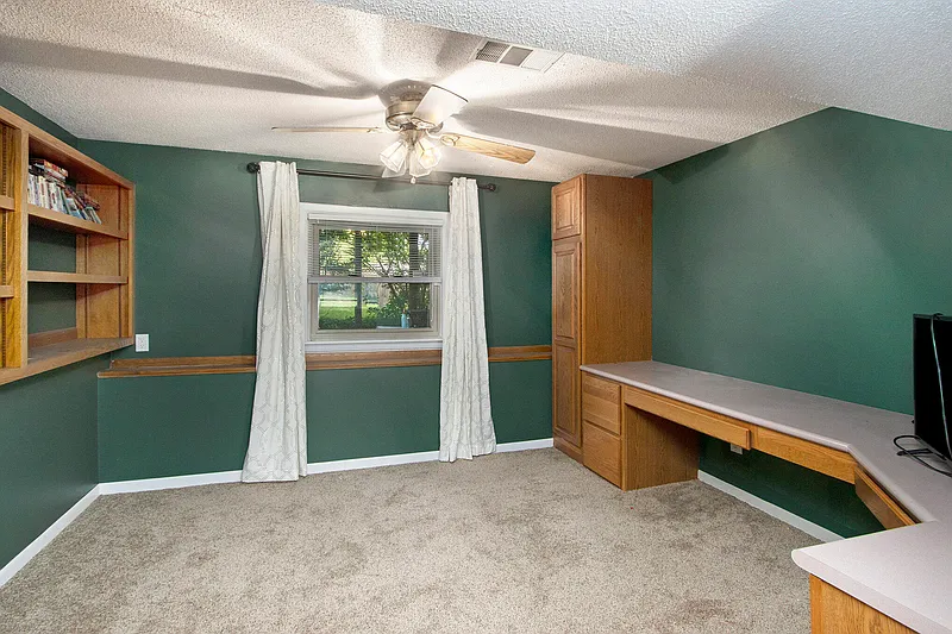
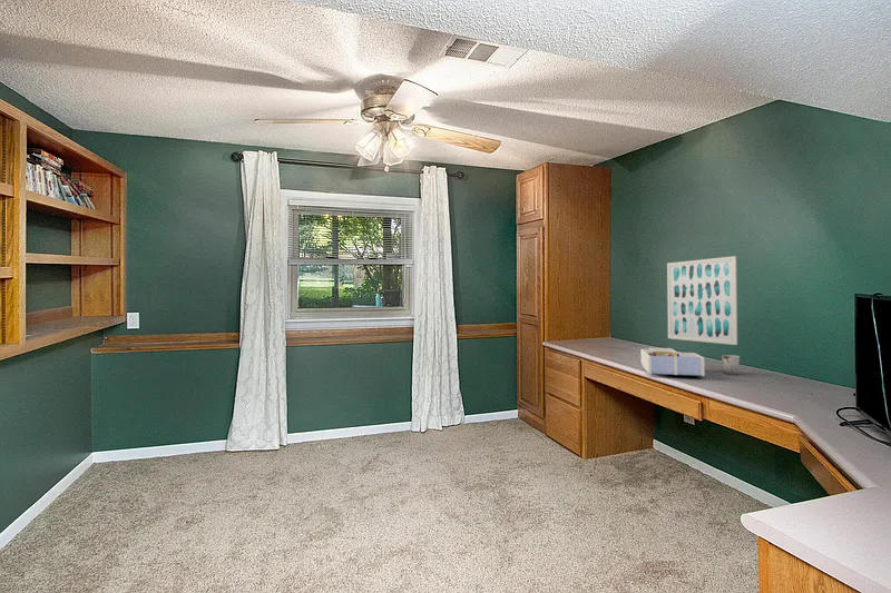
+ wall art [666,255,738,346]
+ cup [721,354,741,376]
+ desk organizer [640,347,705,377]
